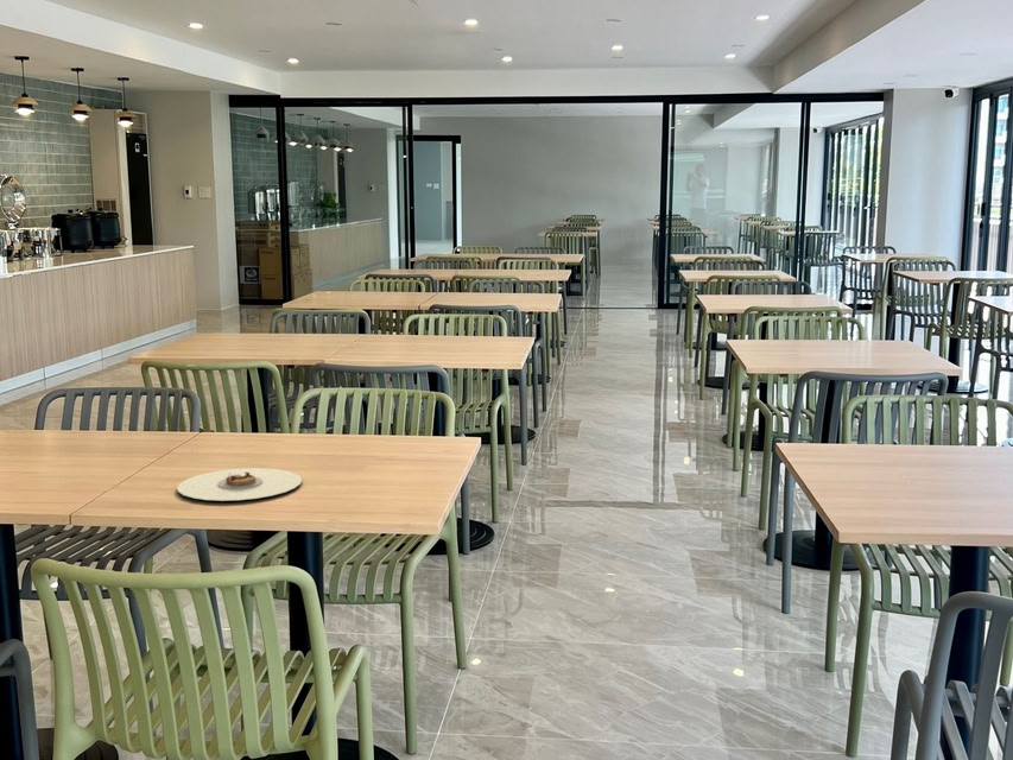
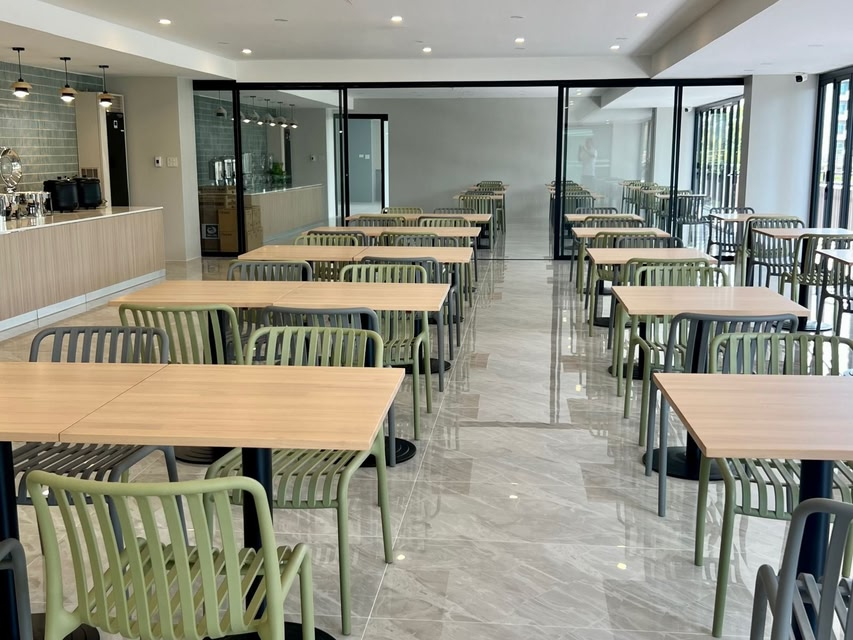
- plate [176,467,303,502]
